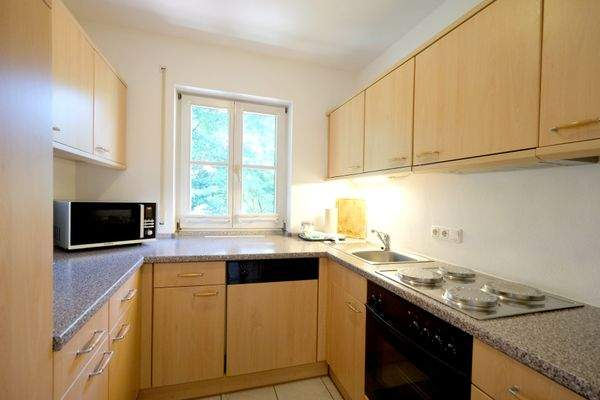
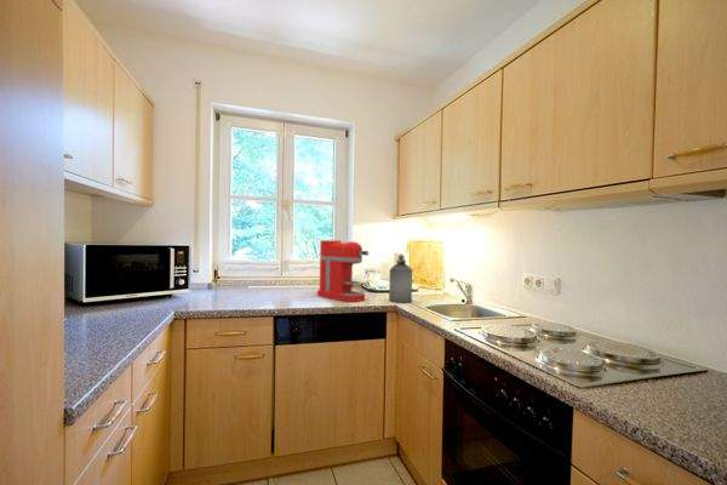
+ bottle [388,253,413,304]
+ coffee maker [316,239,370,303]
